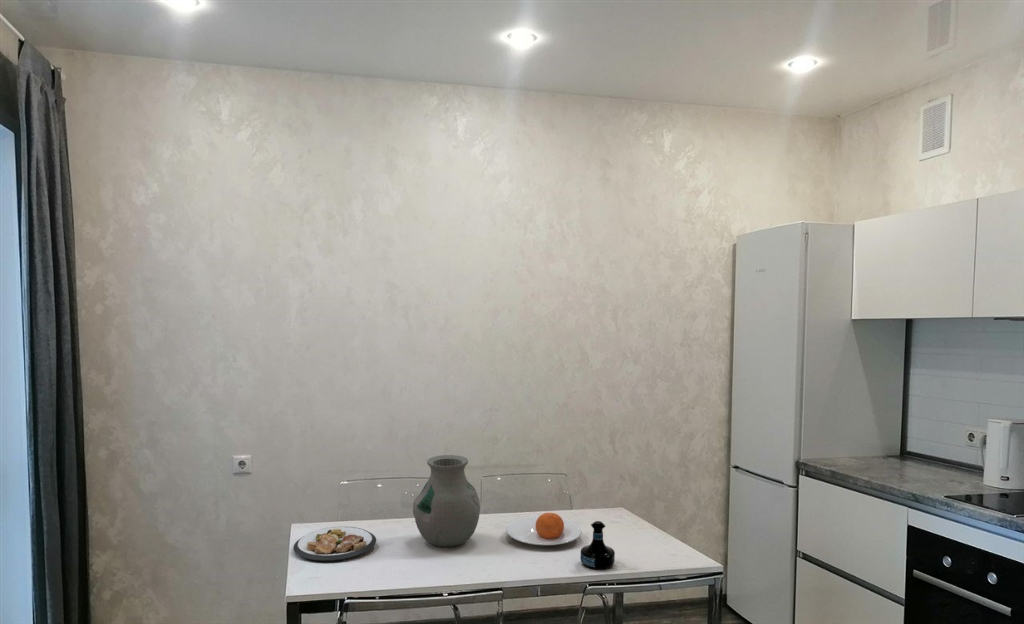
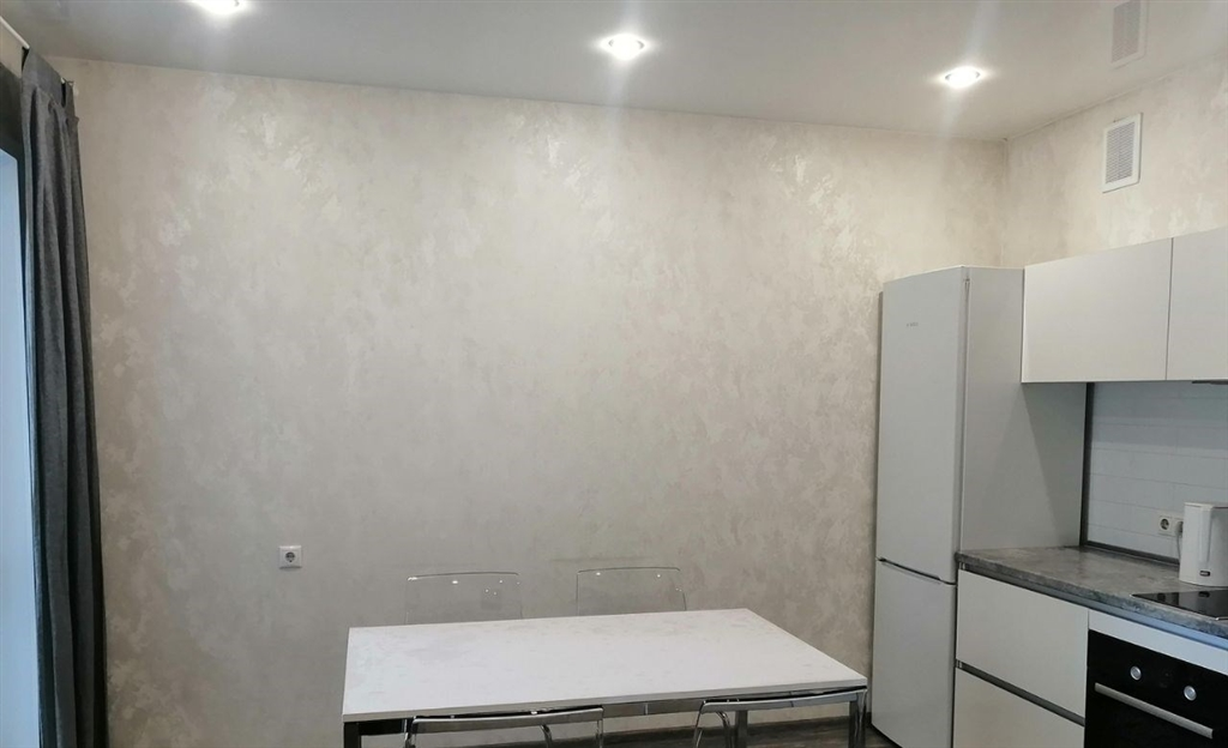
- plate [292,526,377,563]
- plate [505,512,582,546]
- vase [412,454,481,548]
- tequila bottle [580,520,616,571]
